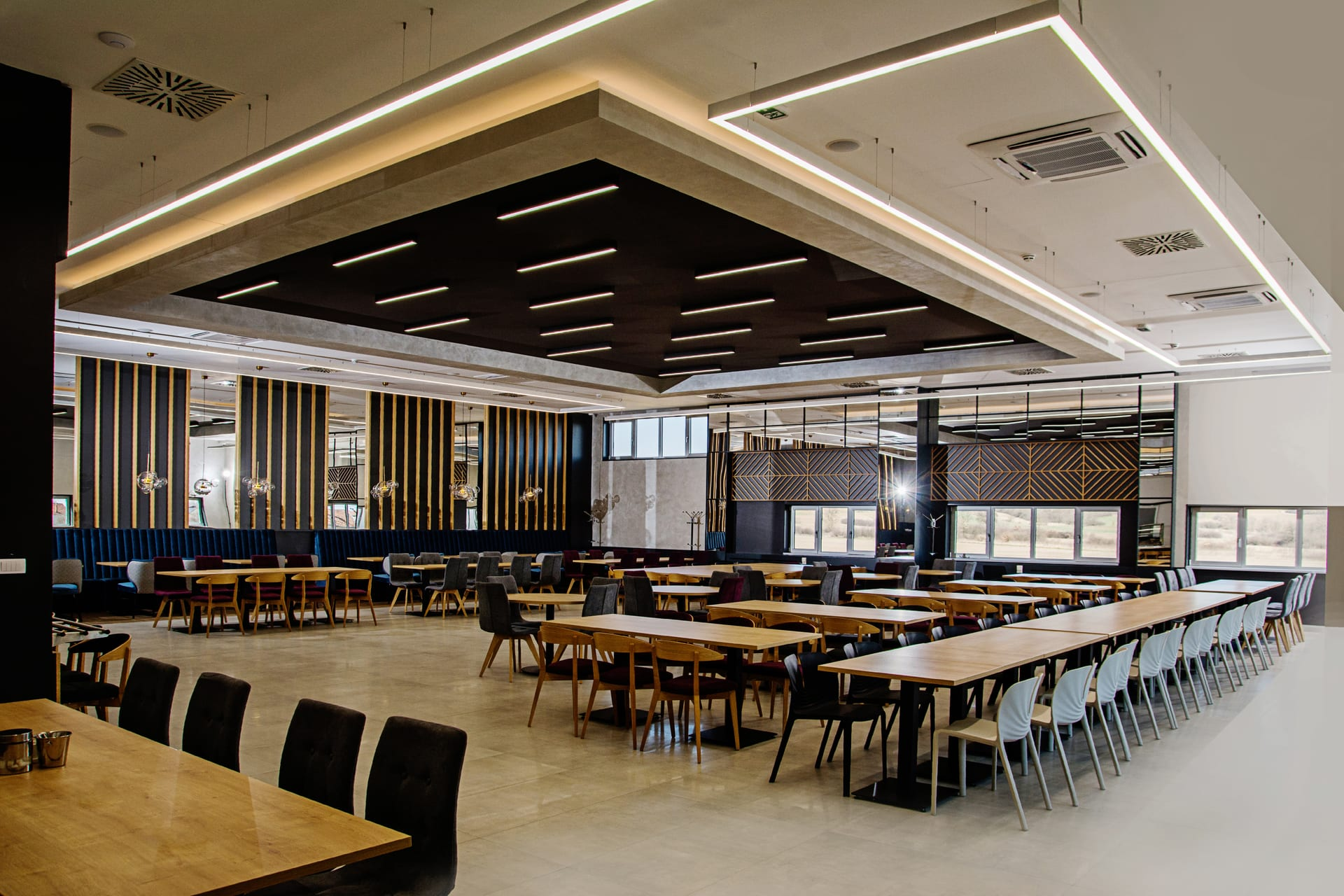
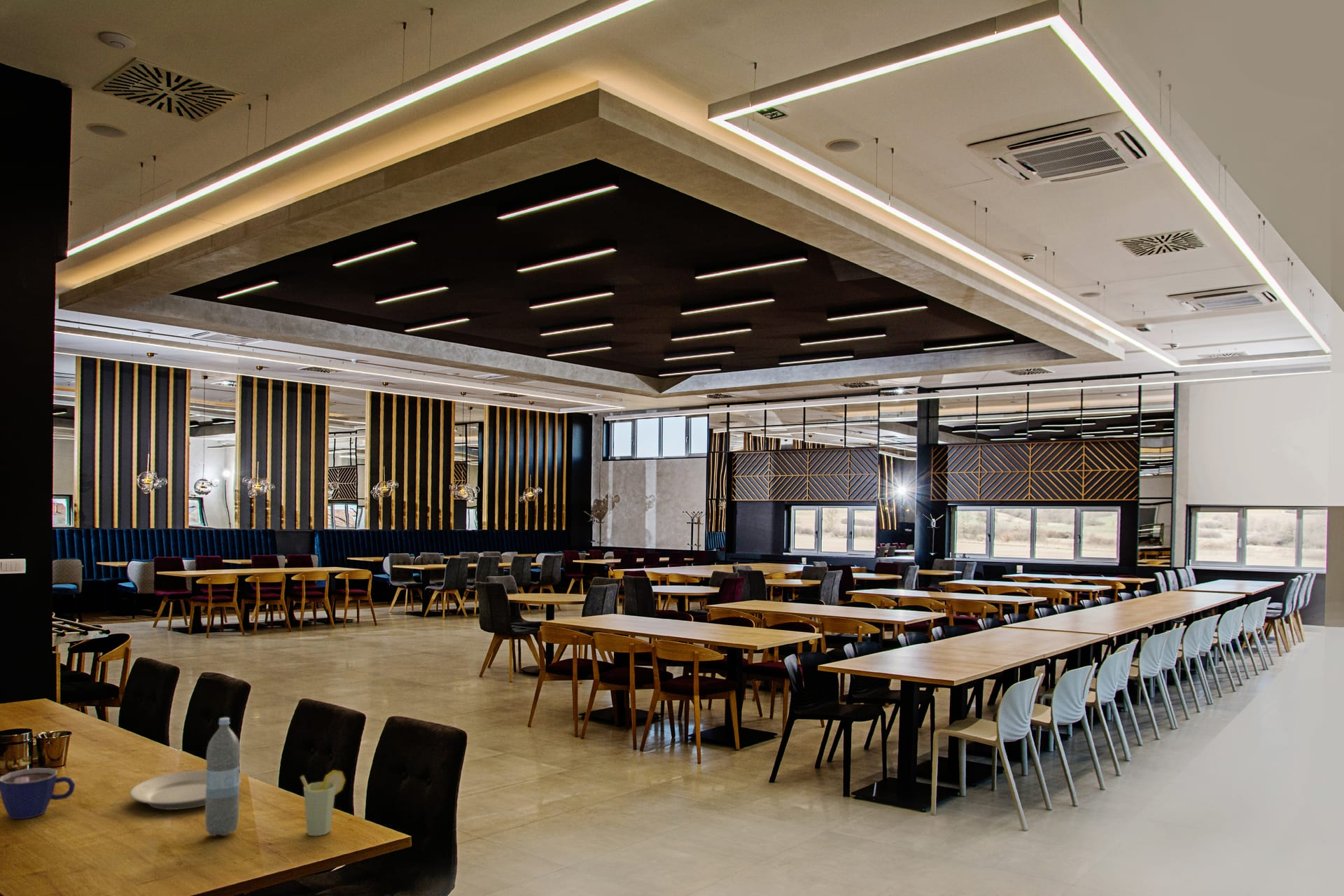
+ cup [0,767,76,820]
+ water bottle [204,717,241,837]
+ plate [130,769,241,811]
+ cup [300,769,346,837]
